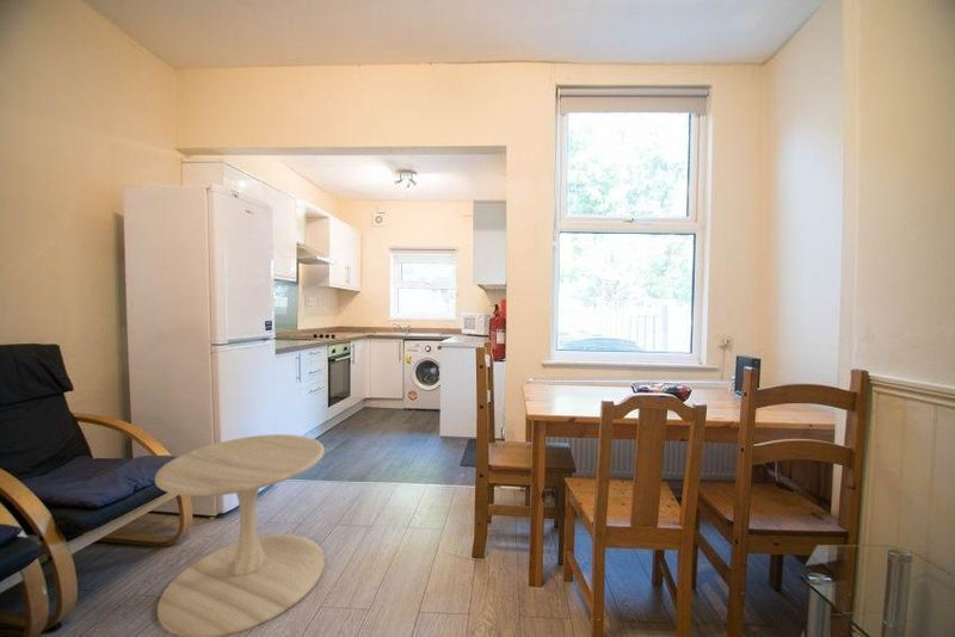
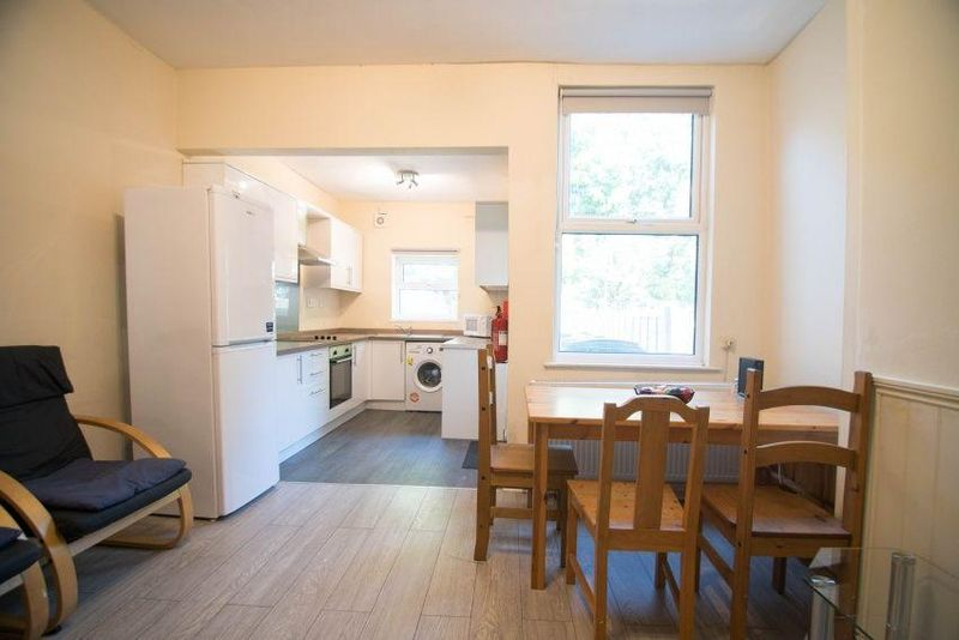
- side table [154,433,326,637]
